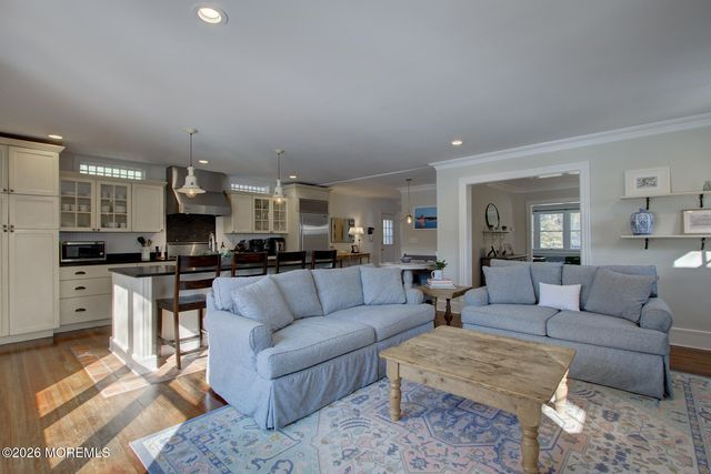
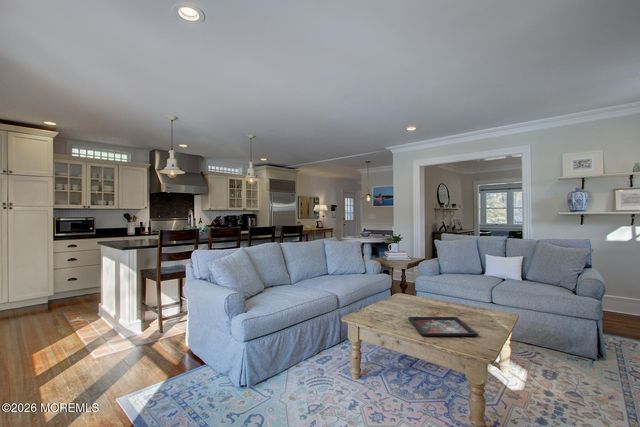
+ decorative tray [407,316,479,337]
